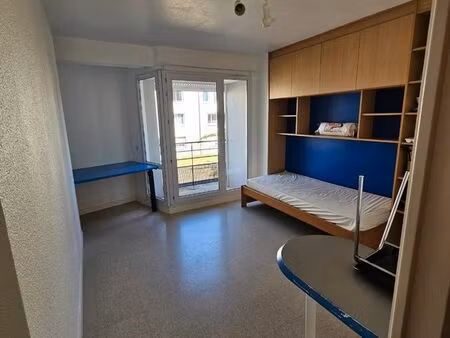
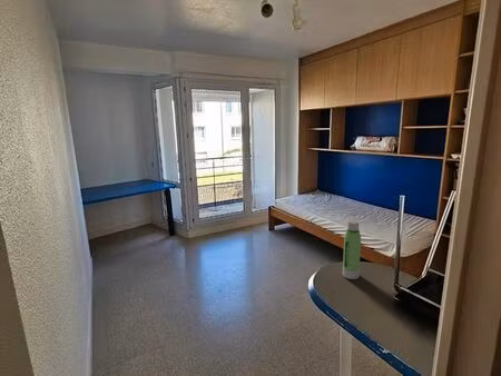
+ water bottle [342,219,362,280]
